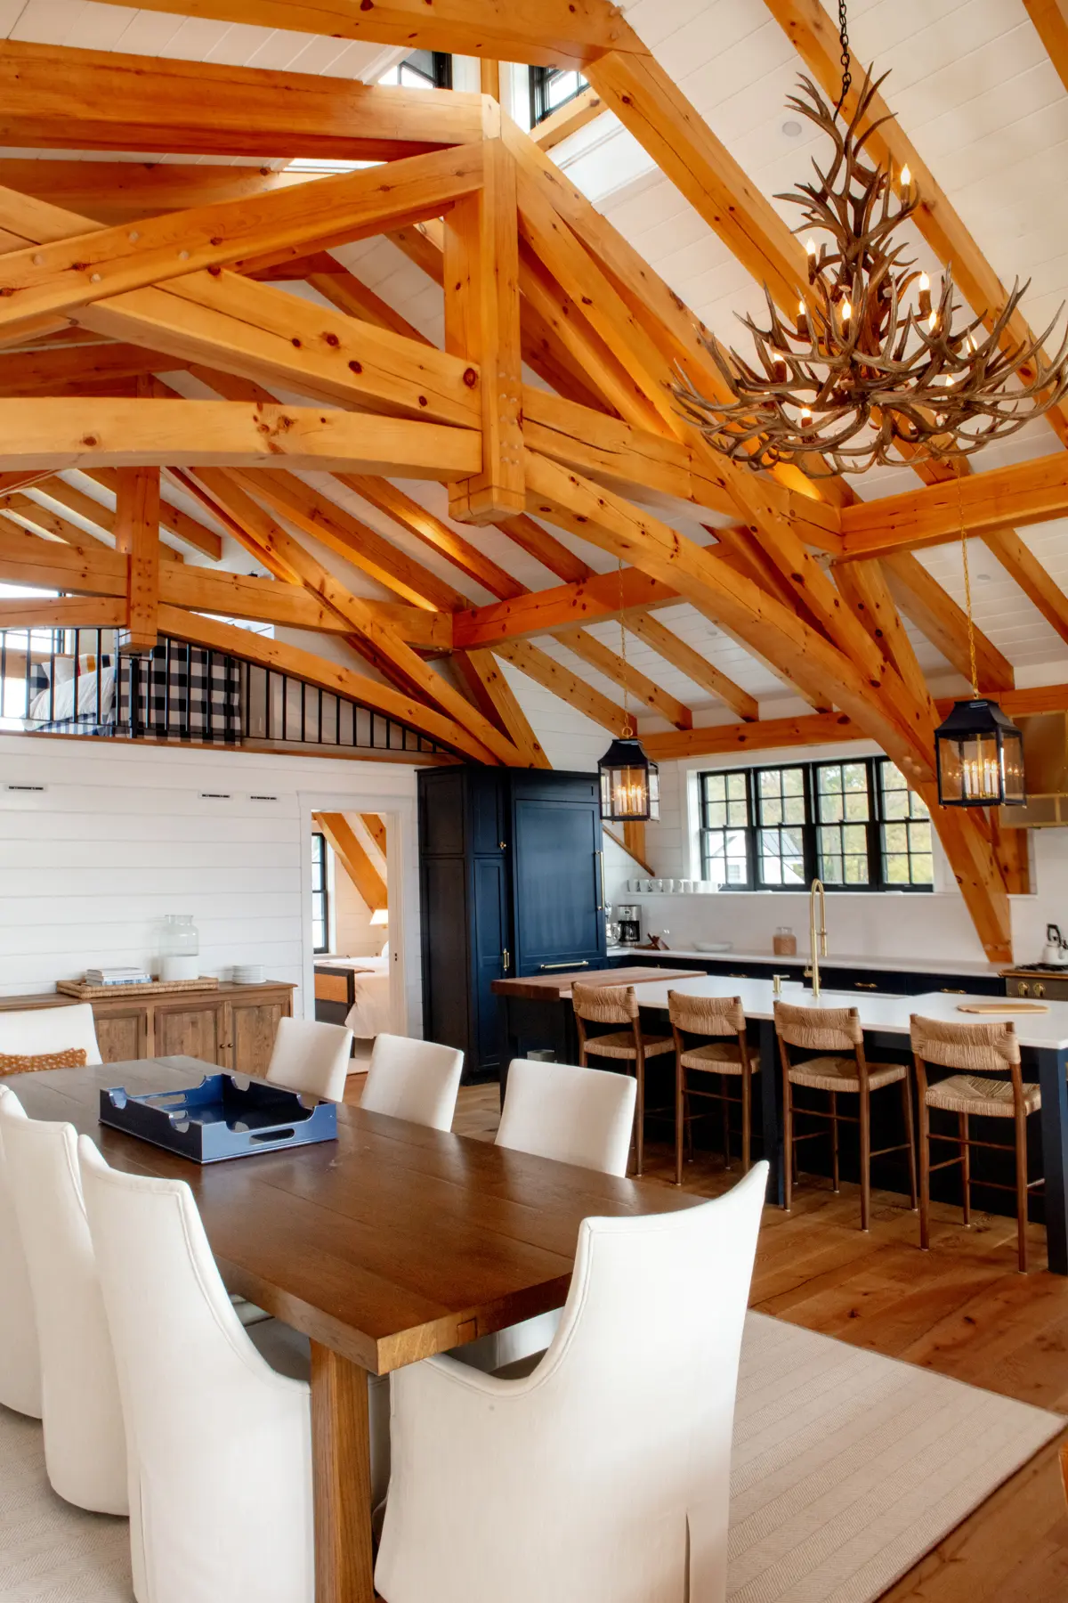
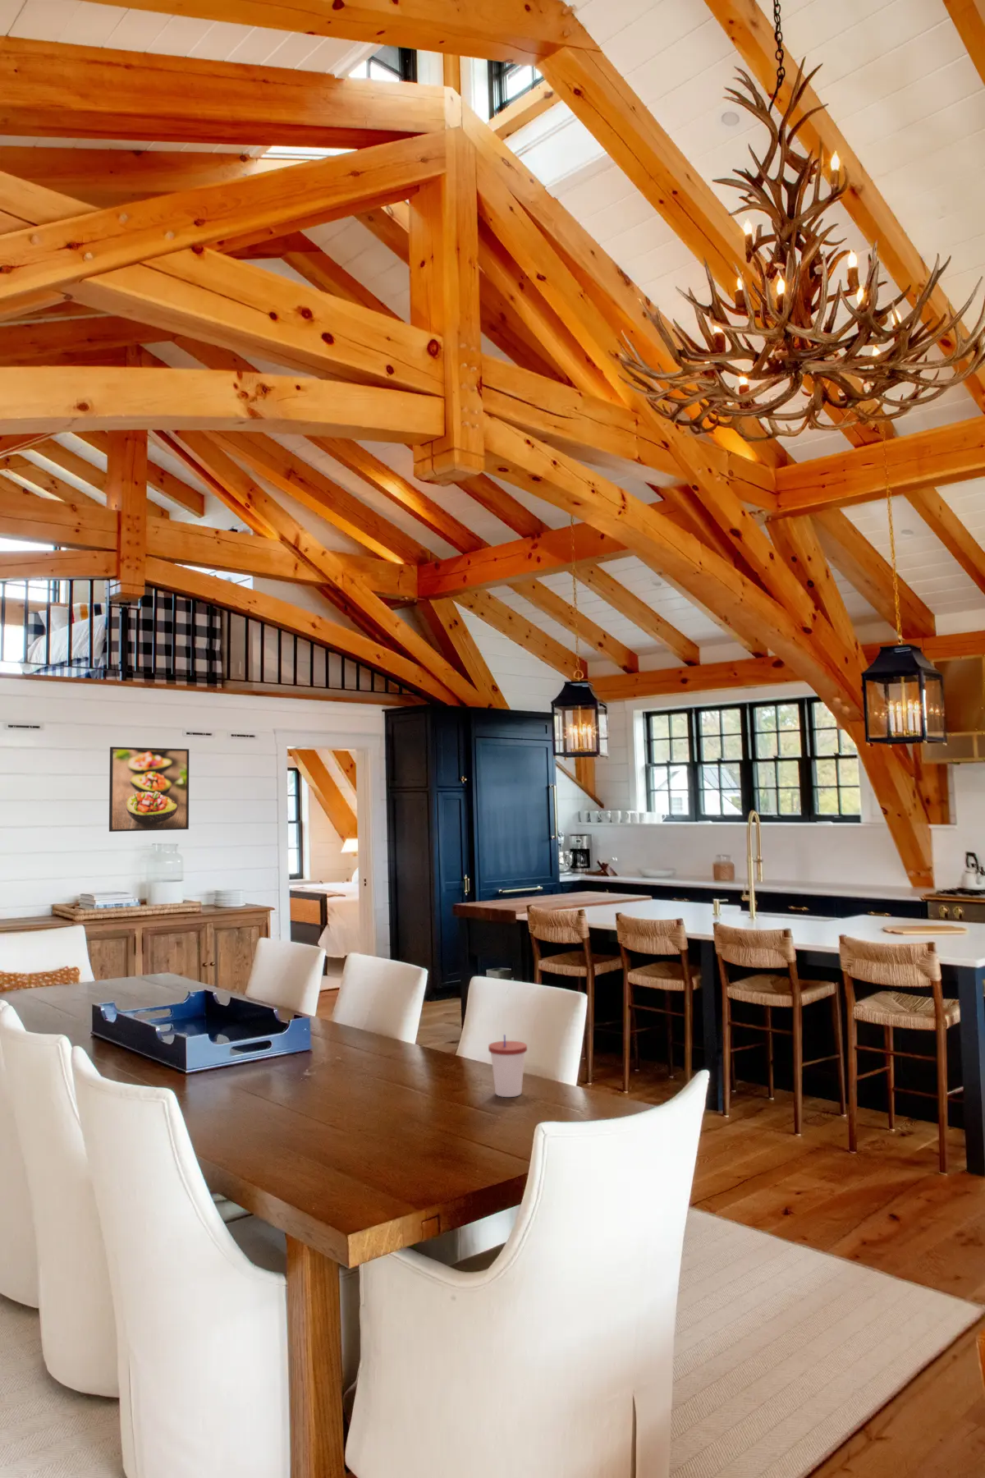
+ cup [488,1034,528,1098]
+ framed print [109,747,189,832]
